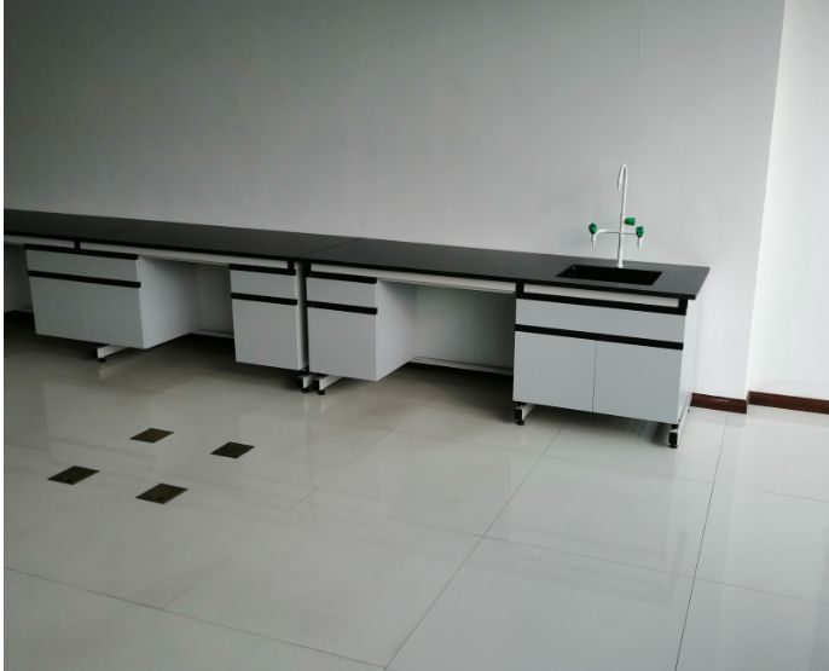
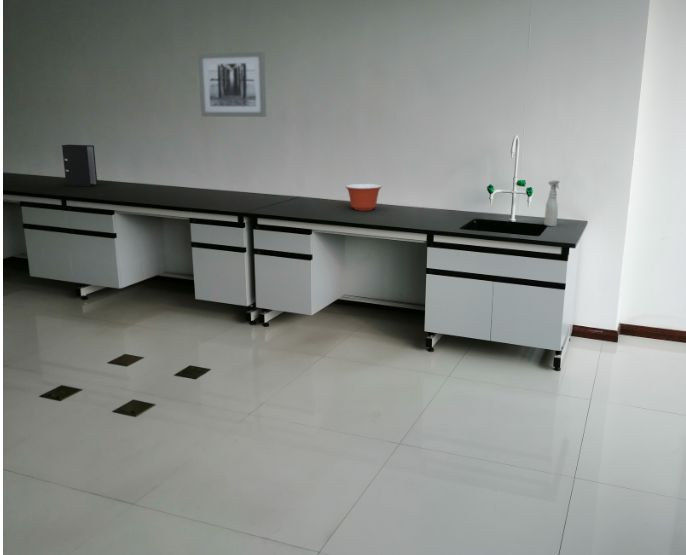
+ binder [61,144,99,187]
+ spray bottle [543,179,561,227]
+ mixing bowl [344,183,383,212]
+ wall art [197,51,267,118]
